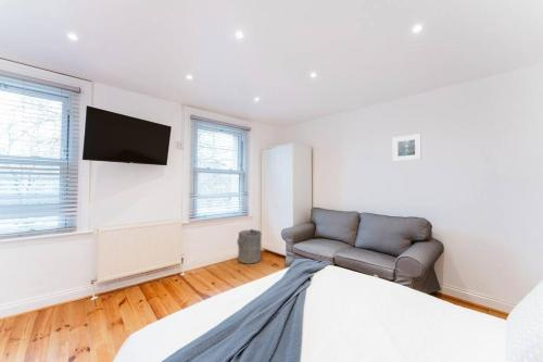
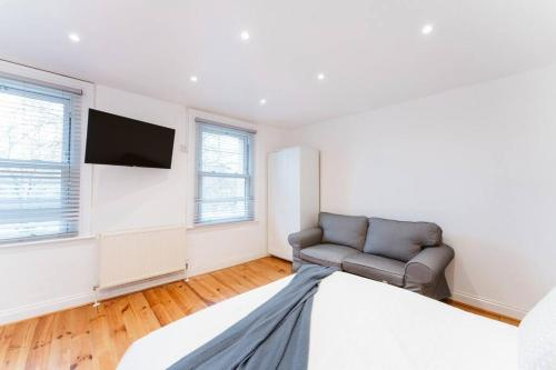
- laundry hamper [236,228,263,265]
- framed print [392,133,422,162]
